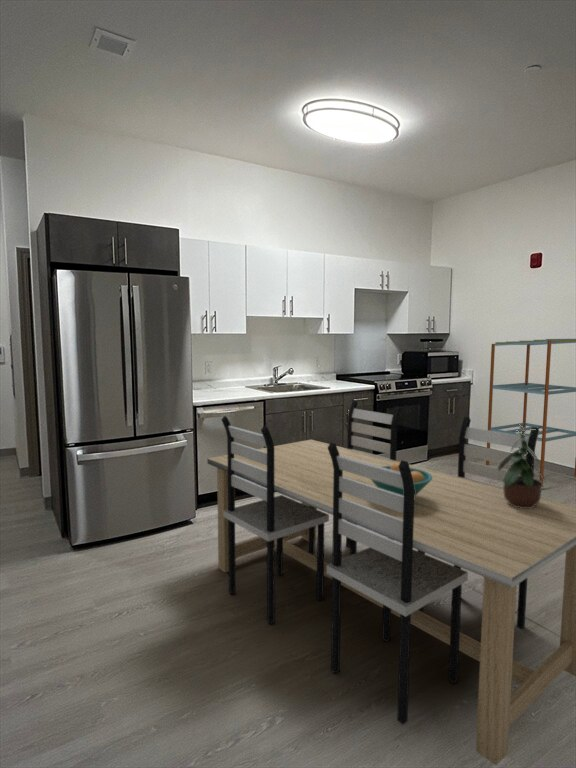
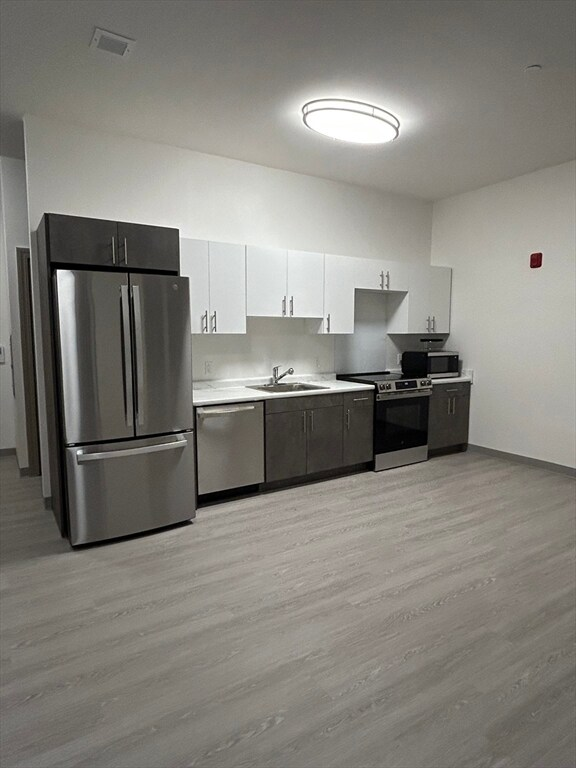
- dining set [206,399,576,766]
- fruit bowl [371,463,432,500]
- potted plant [497,424,548,508]
- shelving unit [485,338,576,488]
